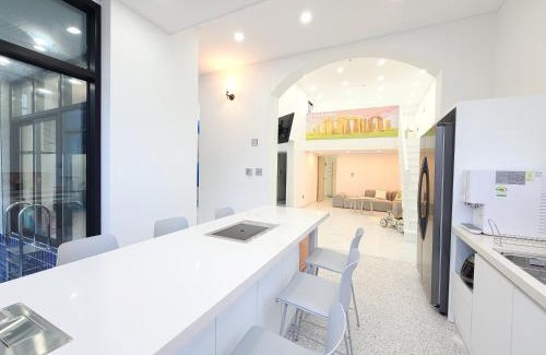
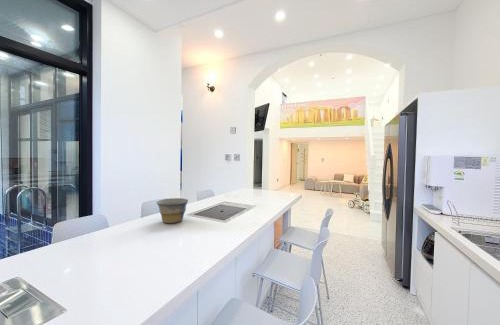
+ bowl [156,197,189,224]
